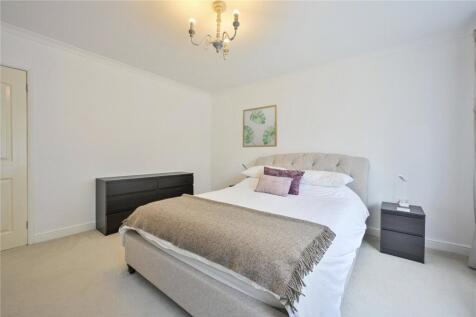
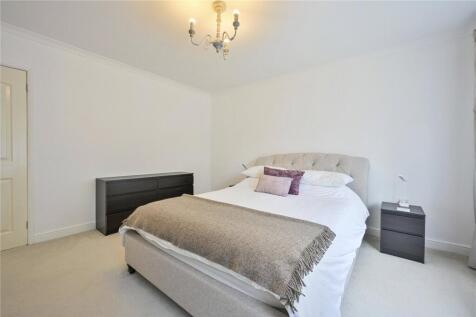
- wall art [242,104,279,148]
